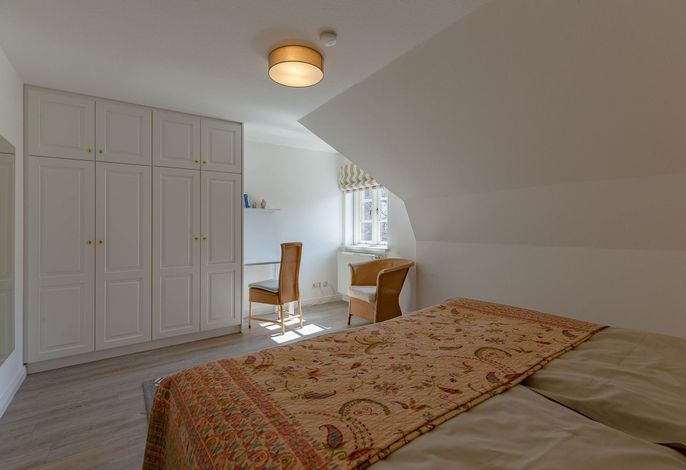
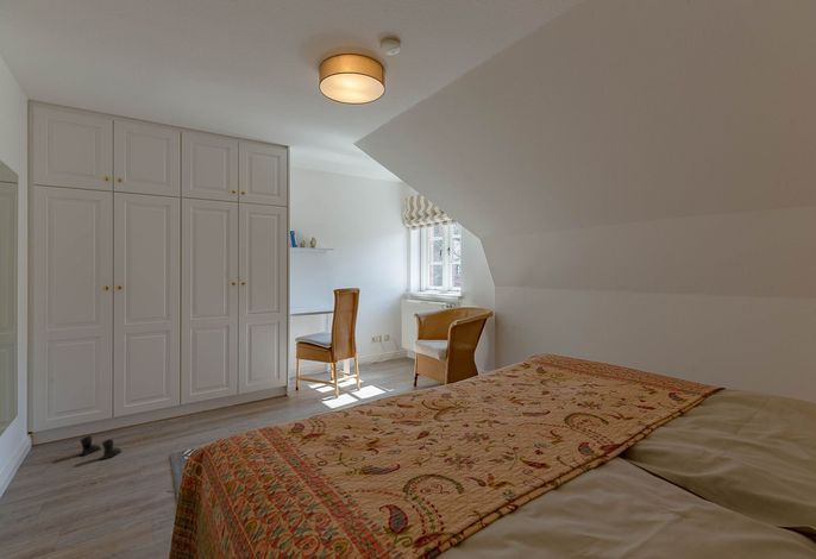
+ boots [79,435,123,461]
